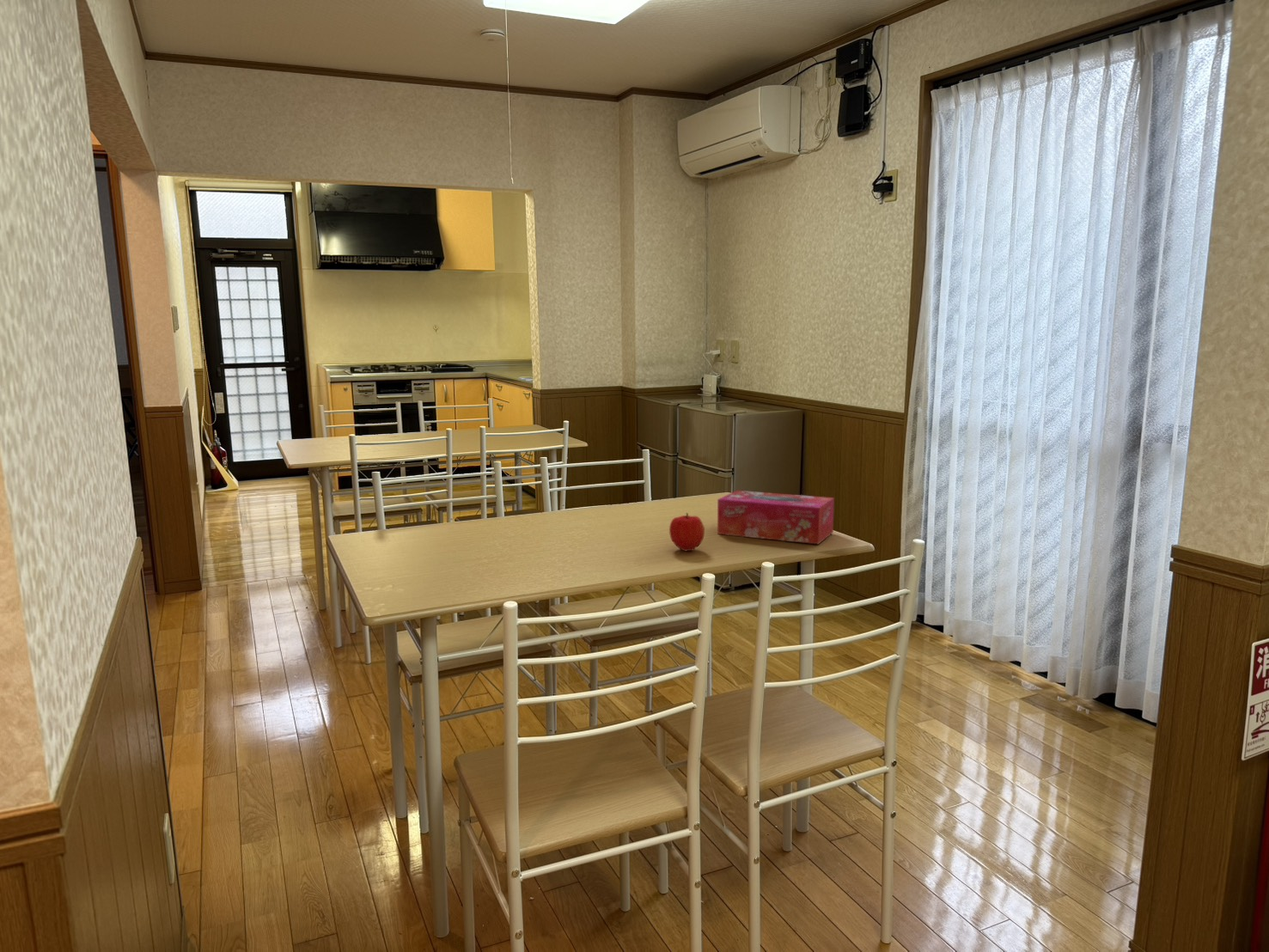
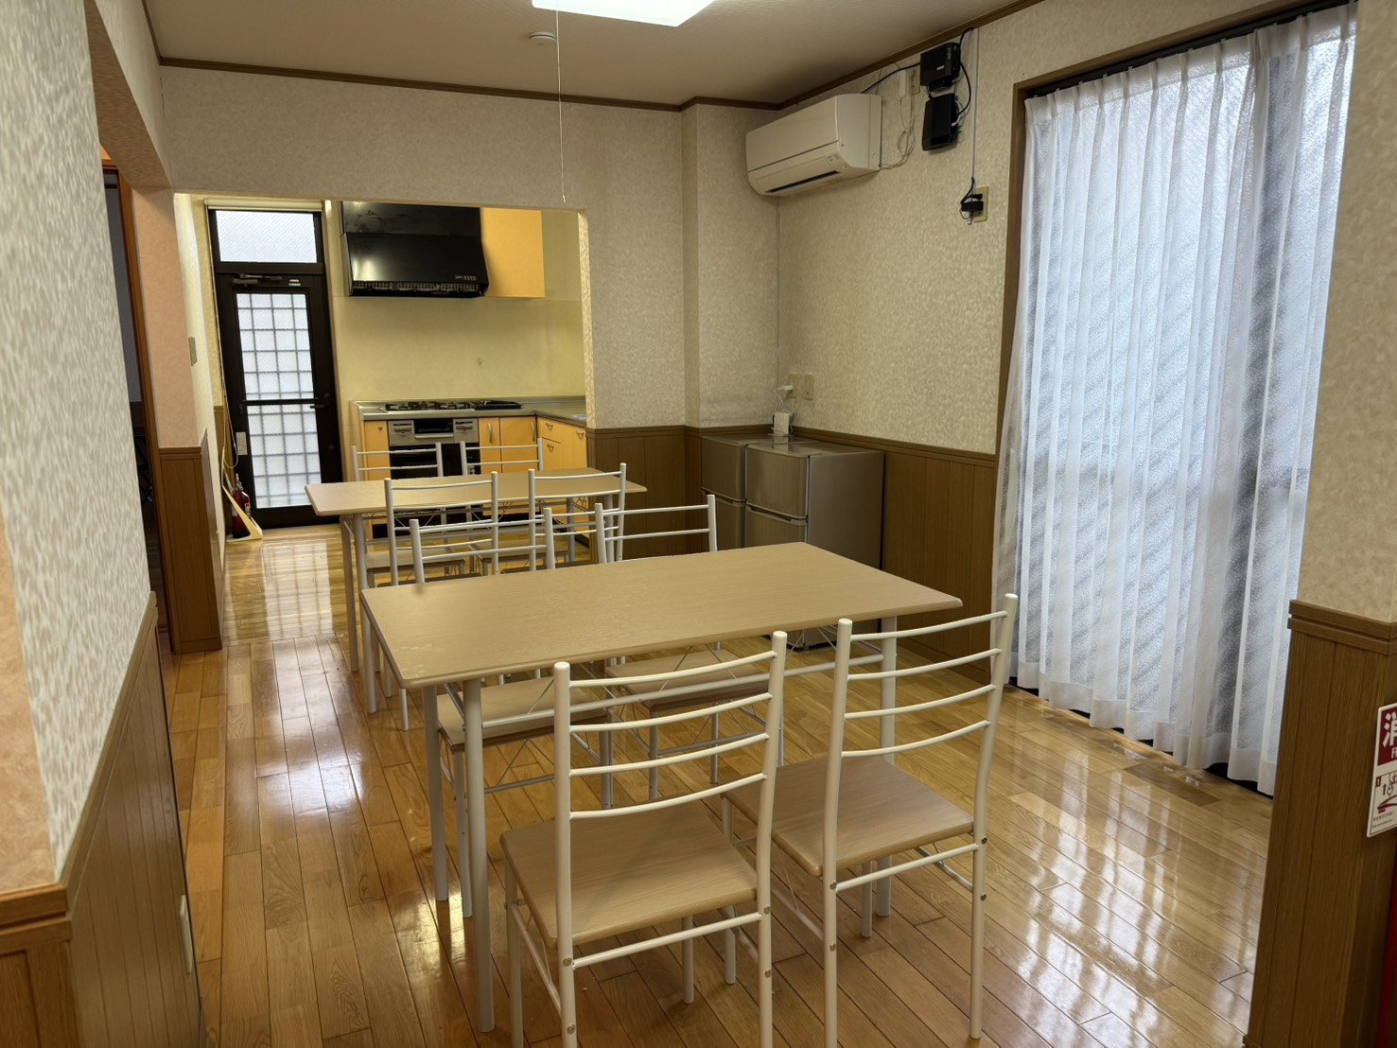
- tissue box [717,490,835,545]
- fruit [668,512,705,552]
